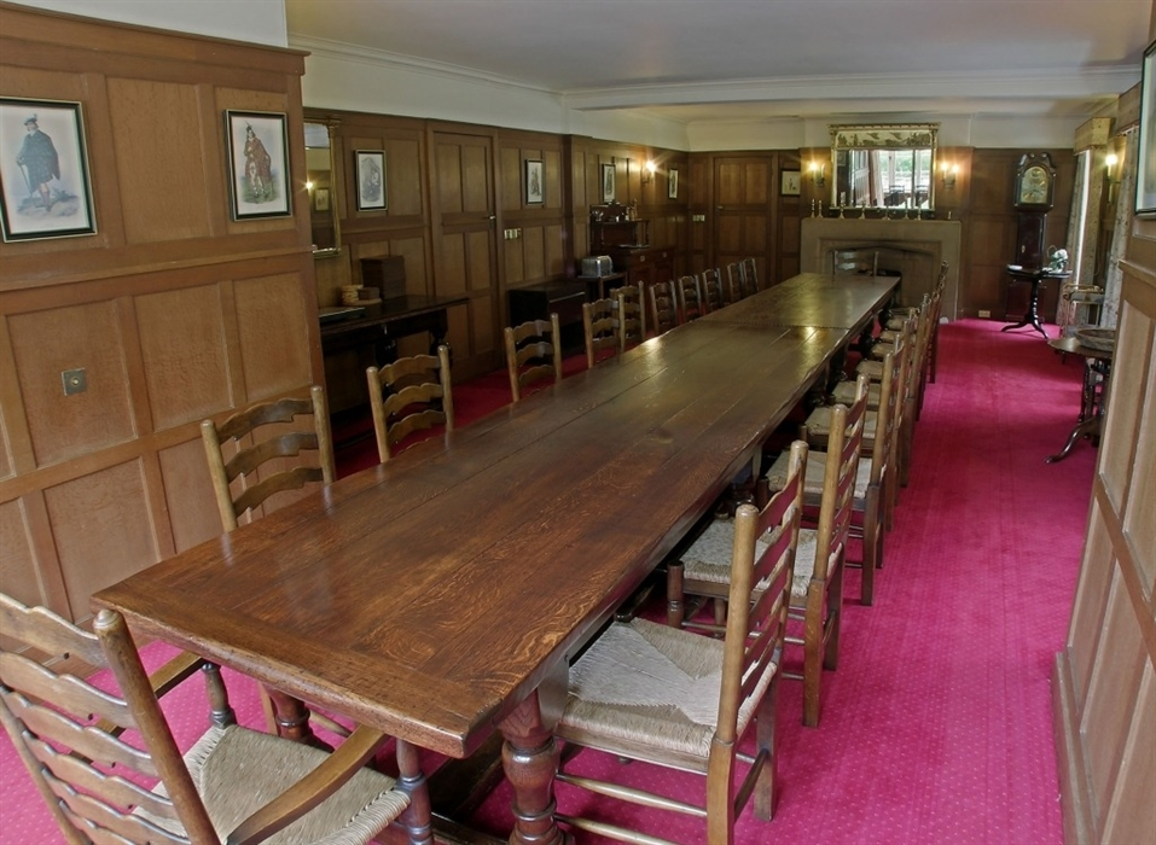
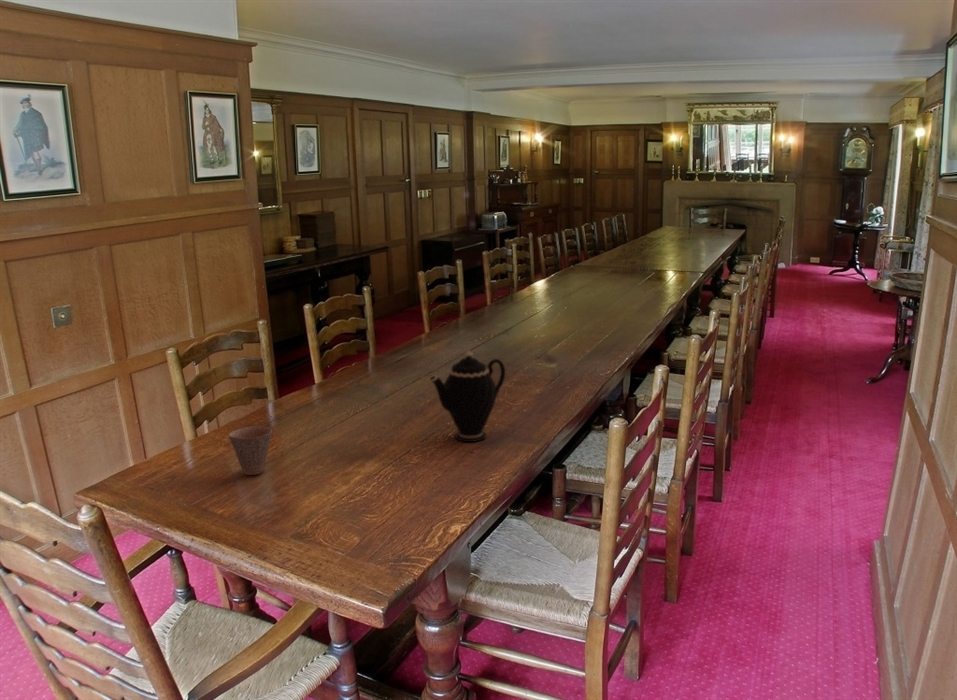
+ cup [228,425,273,476]
+ teapot [427,349,506,443]
